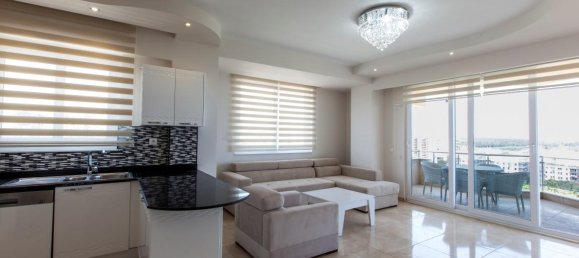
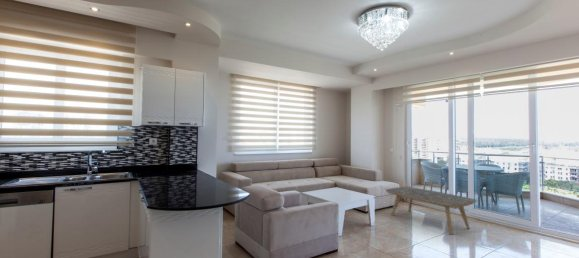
+ coffee table [385,186,477,236]
